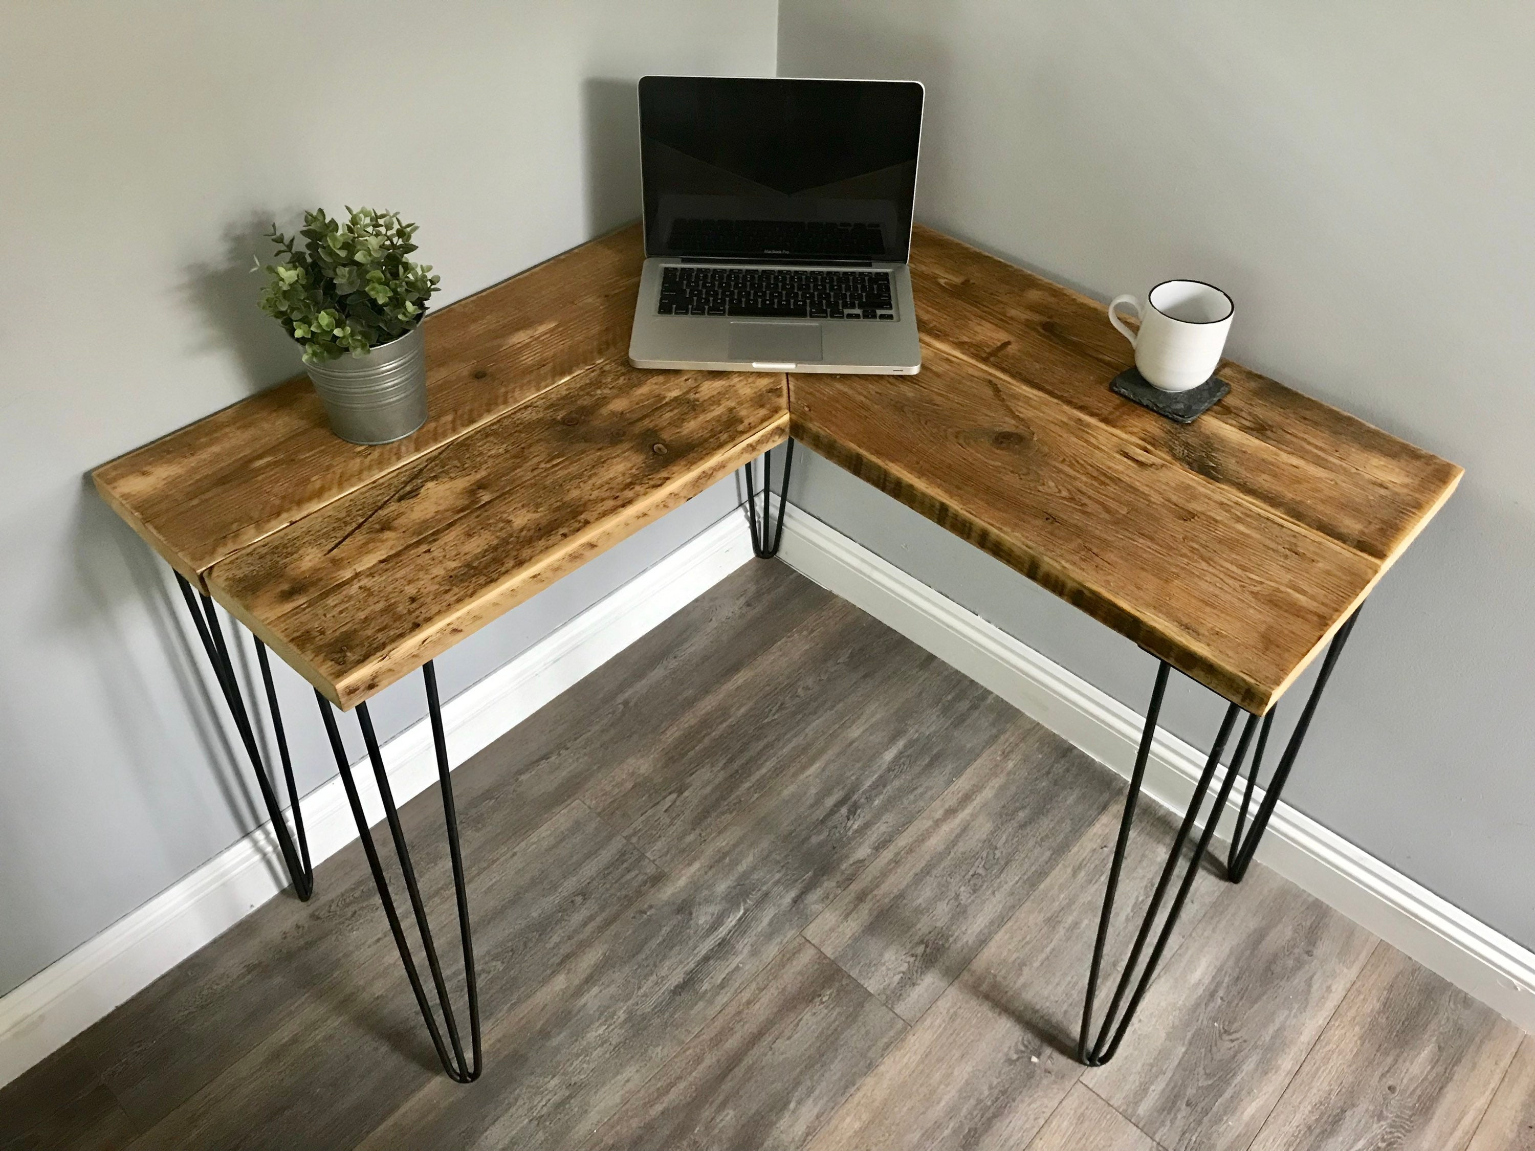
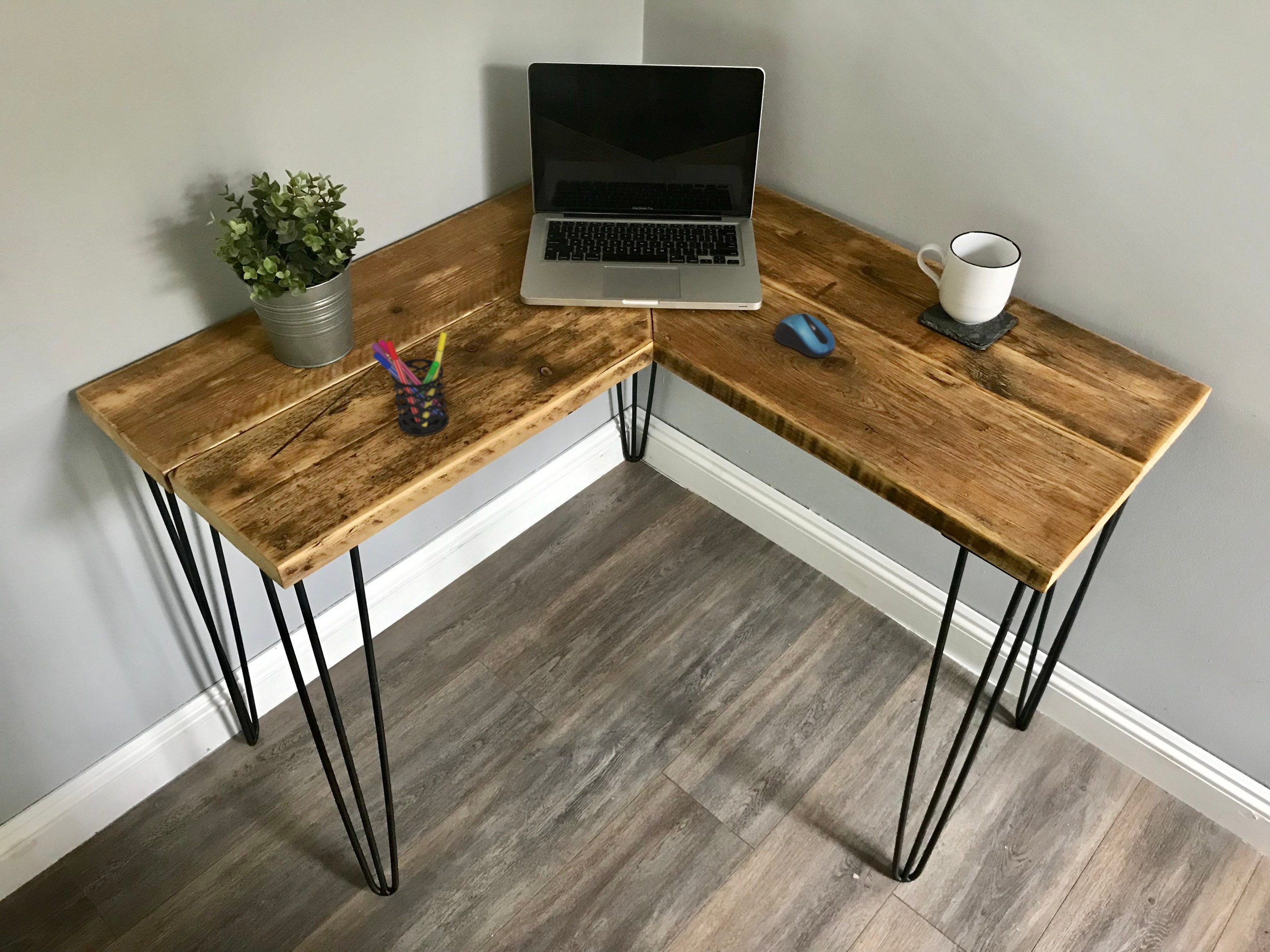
+ pen holder [371,332,449,436]
+ computer mouse [774,313,836,358]
